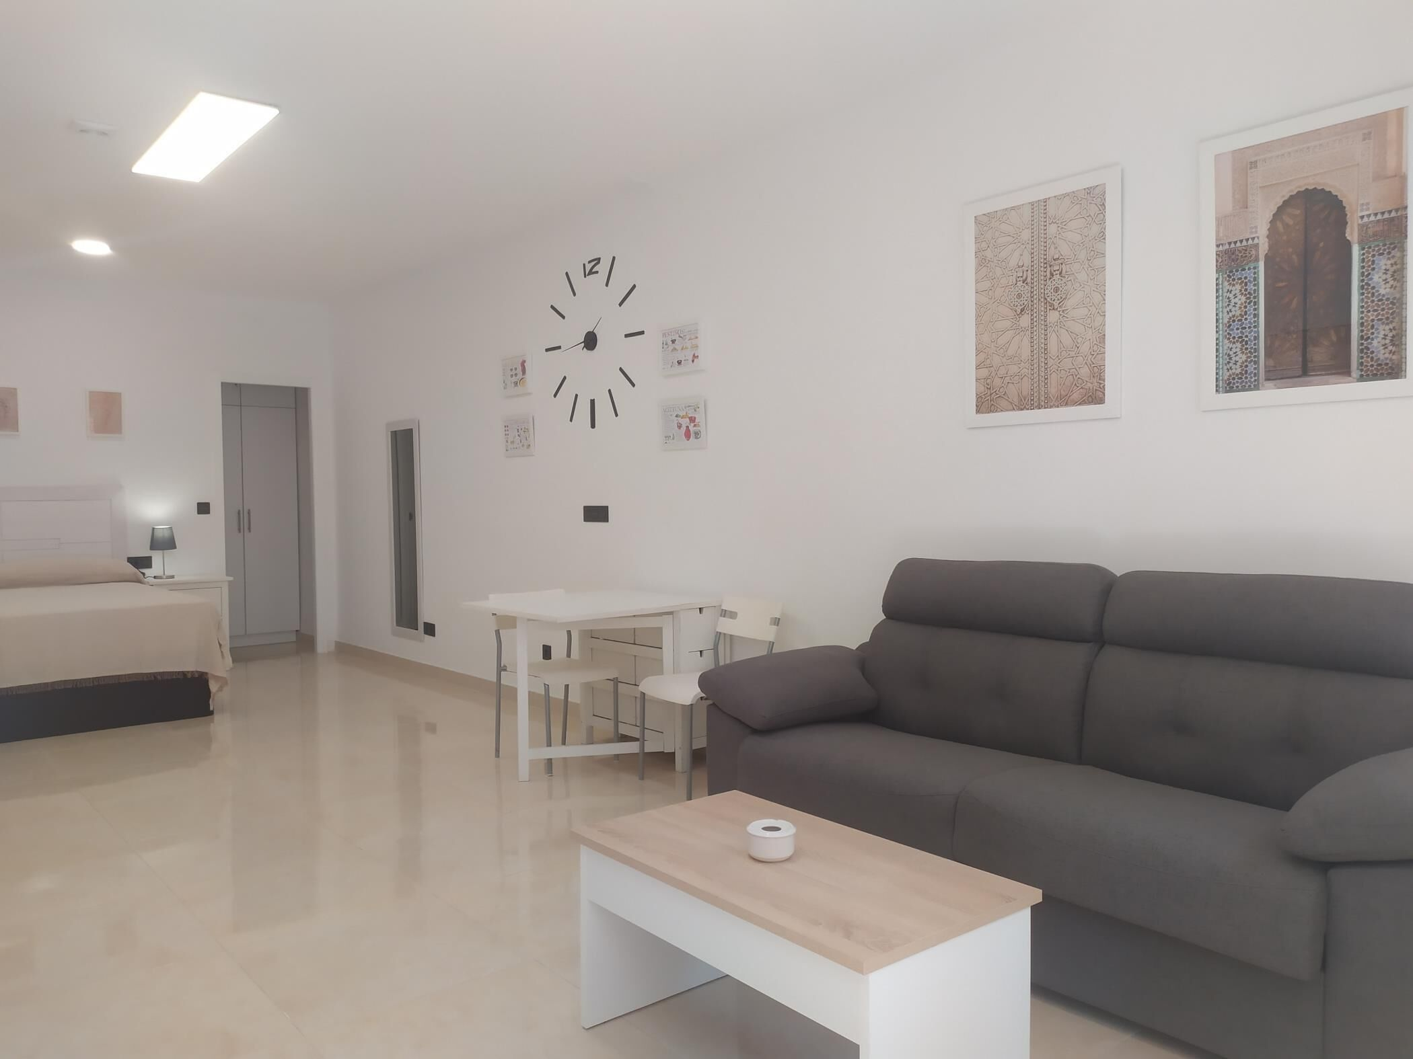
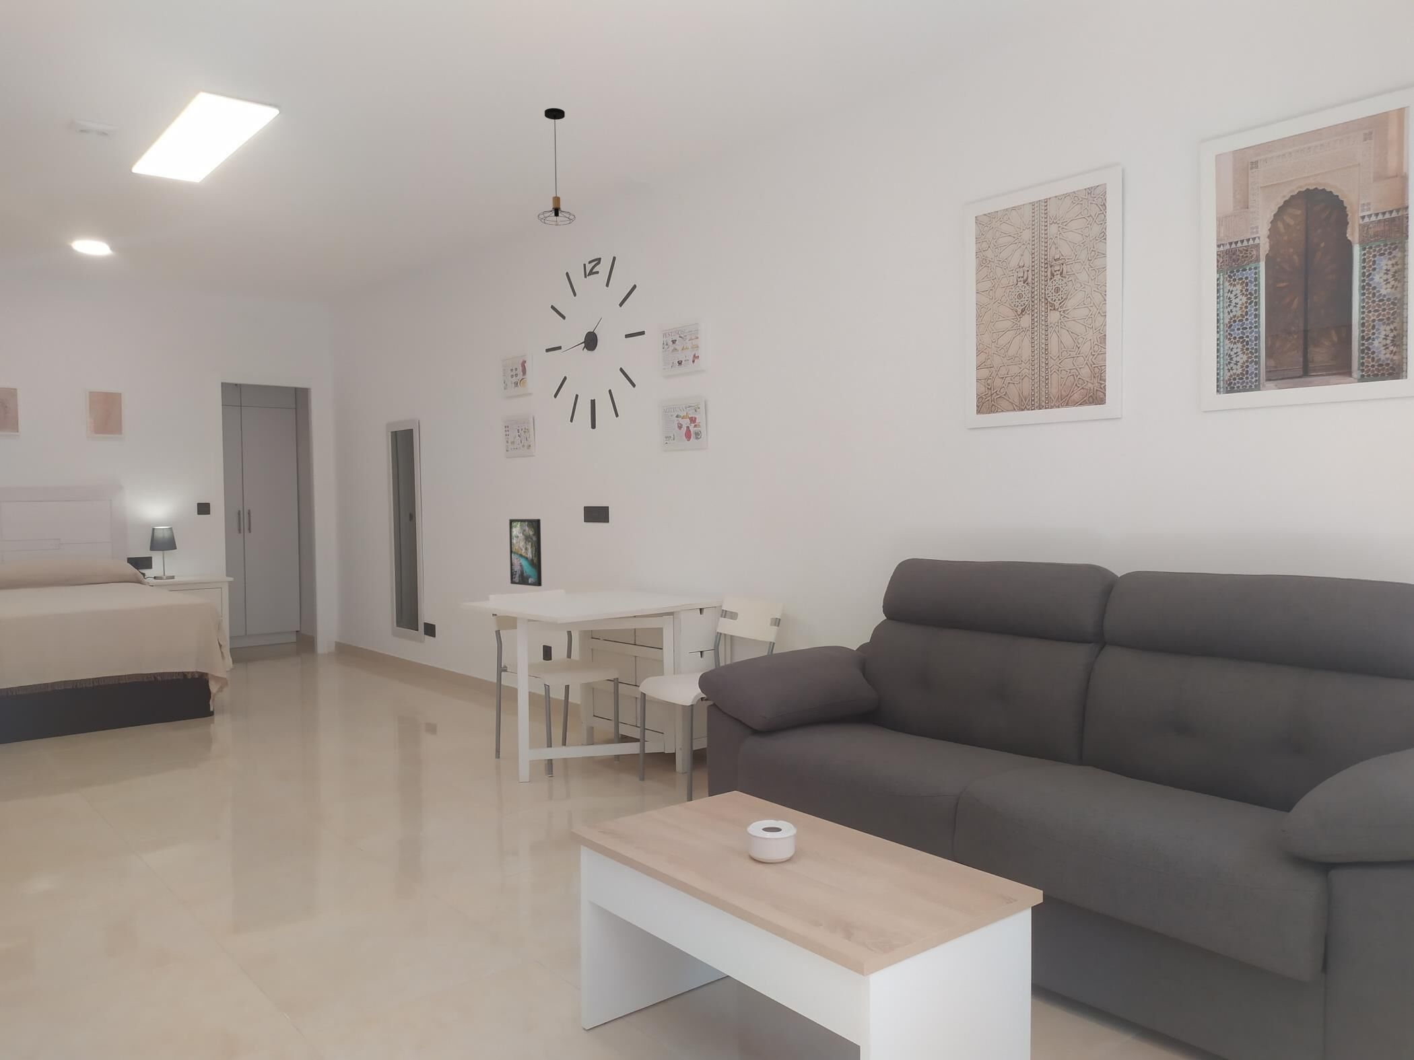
+ pendant light [538,108,577,226]
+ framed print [509,518,542,587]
